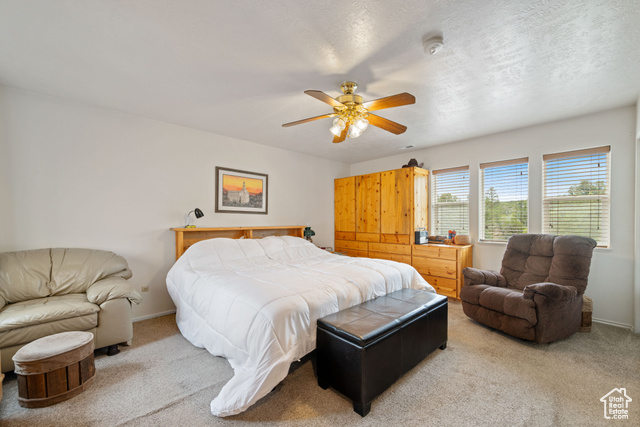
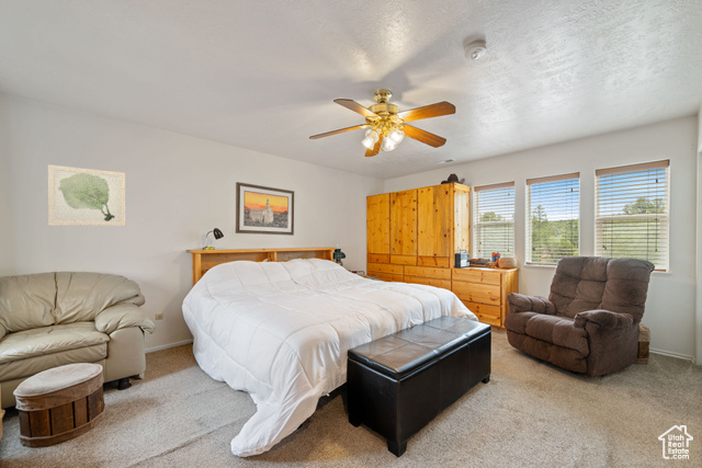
+ wall art [47,163,126,227]
